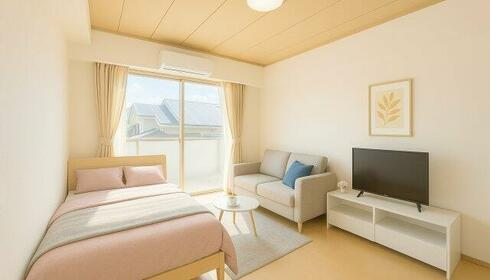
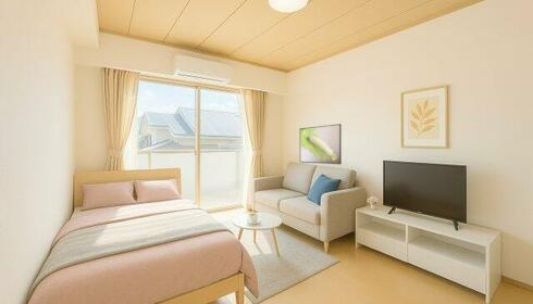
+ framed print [299,123,343,165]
